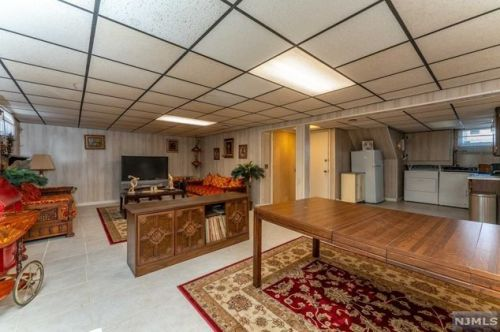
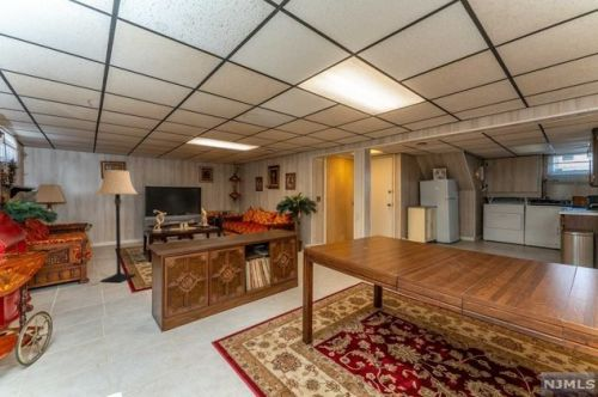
+ lamp [96,169,139,283]
